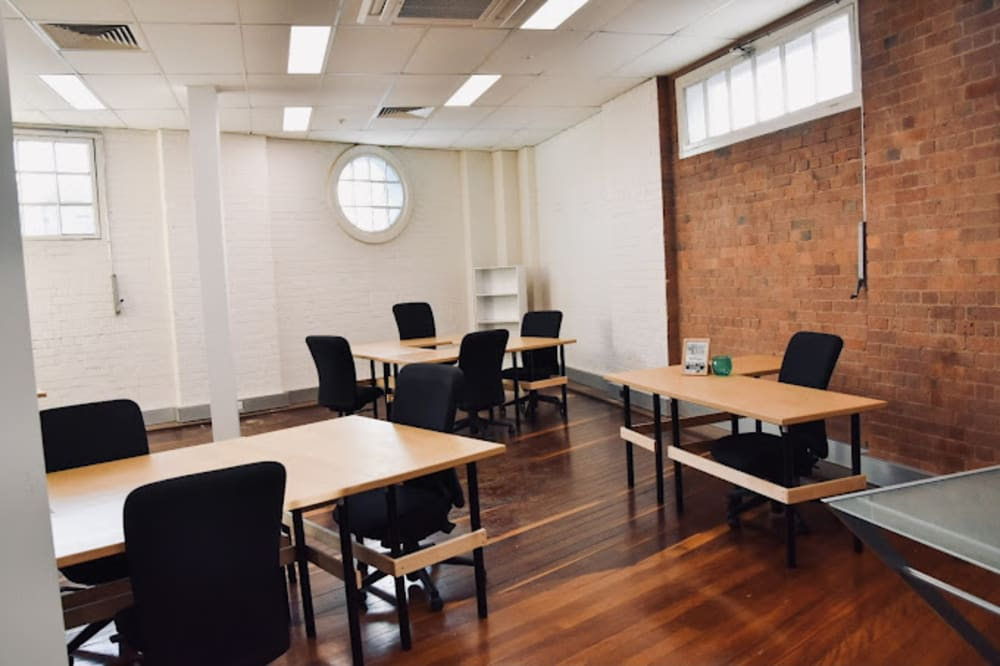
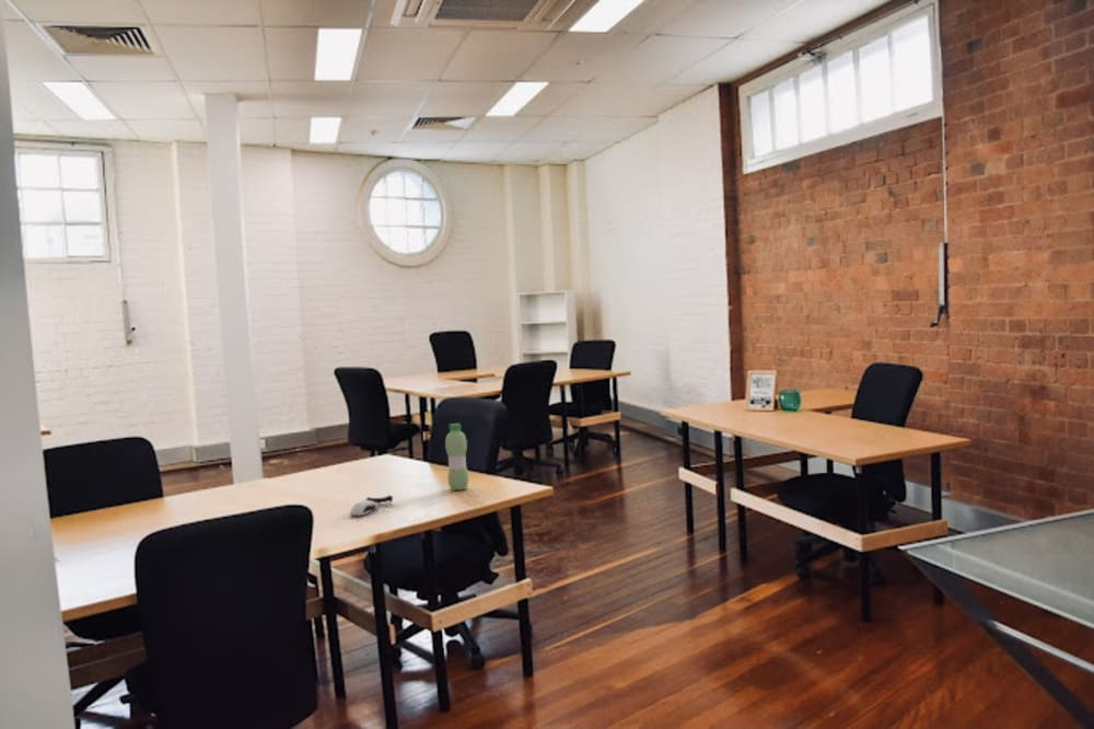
+ computer mouse [349,495,394,517]
+ water bottle [444,423,469,491]
